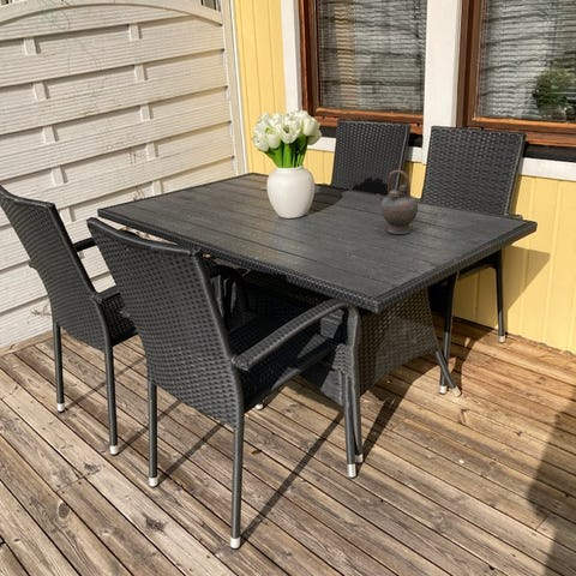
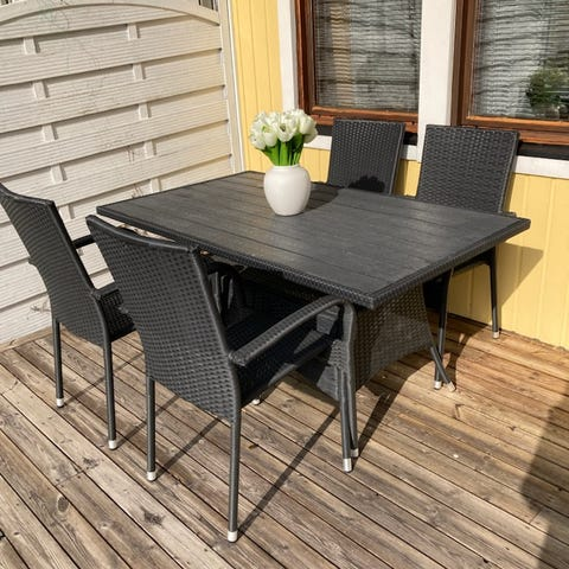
- teapot [376,169,419,235]
